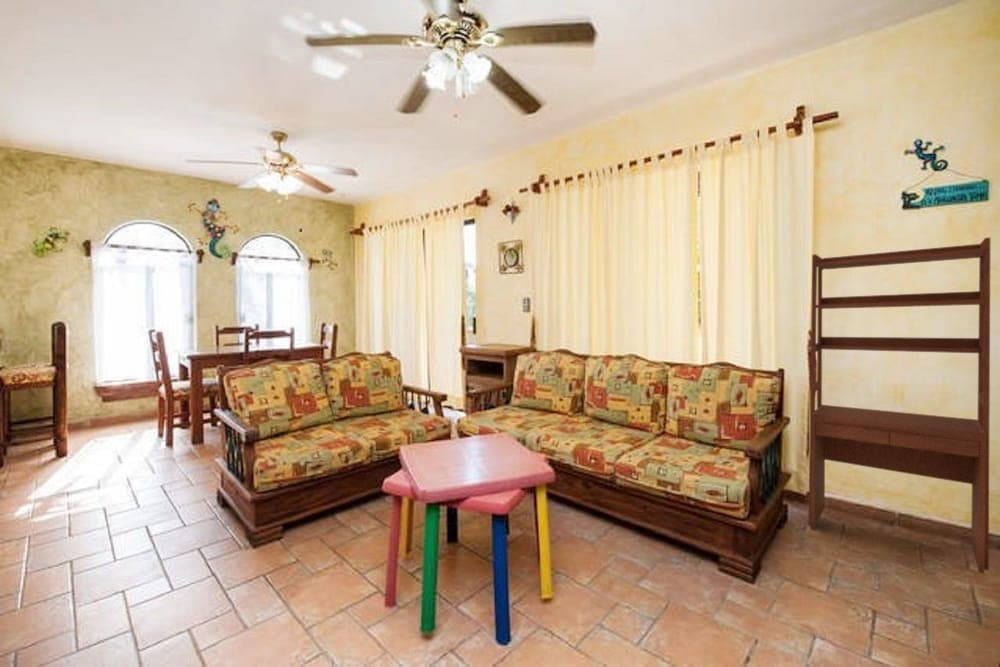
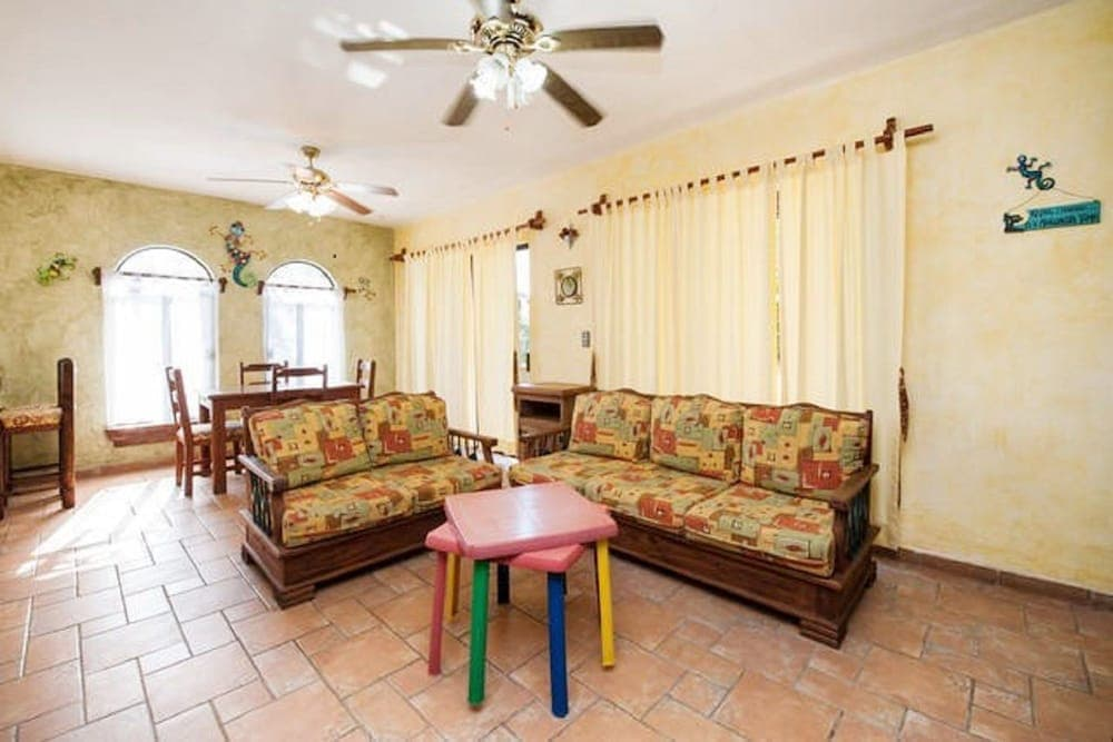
- shelving unit [808,236,991,575]
